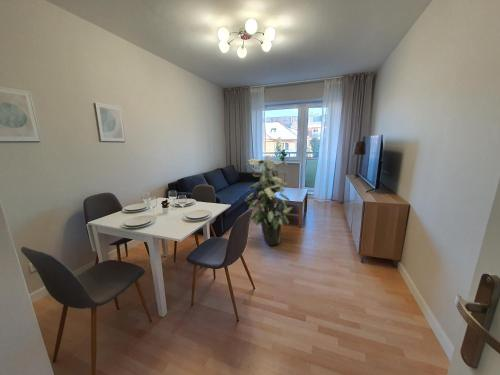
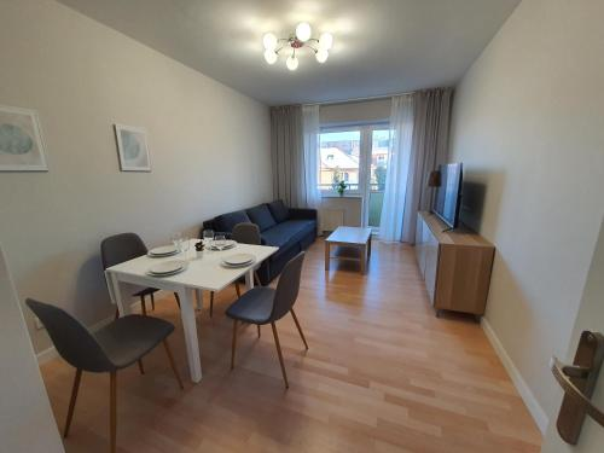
- indoor plant [244,154,294,247]
